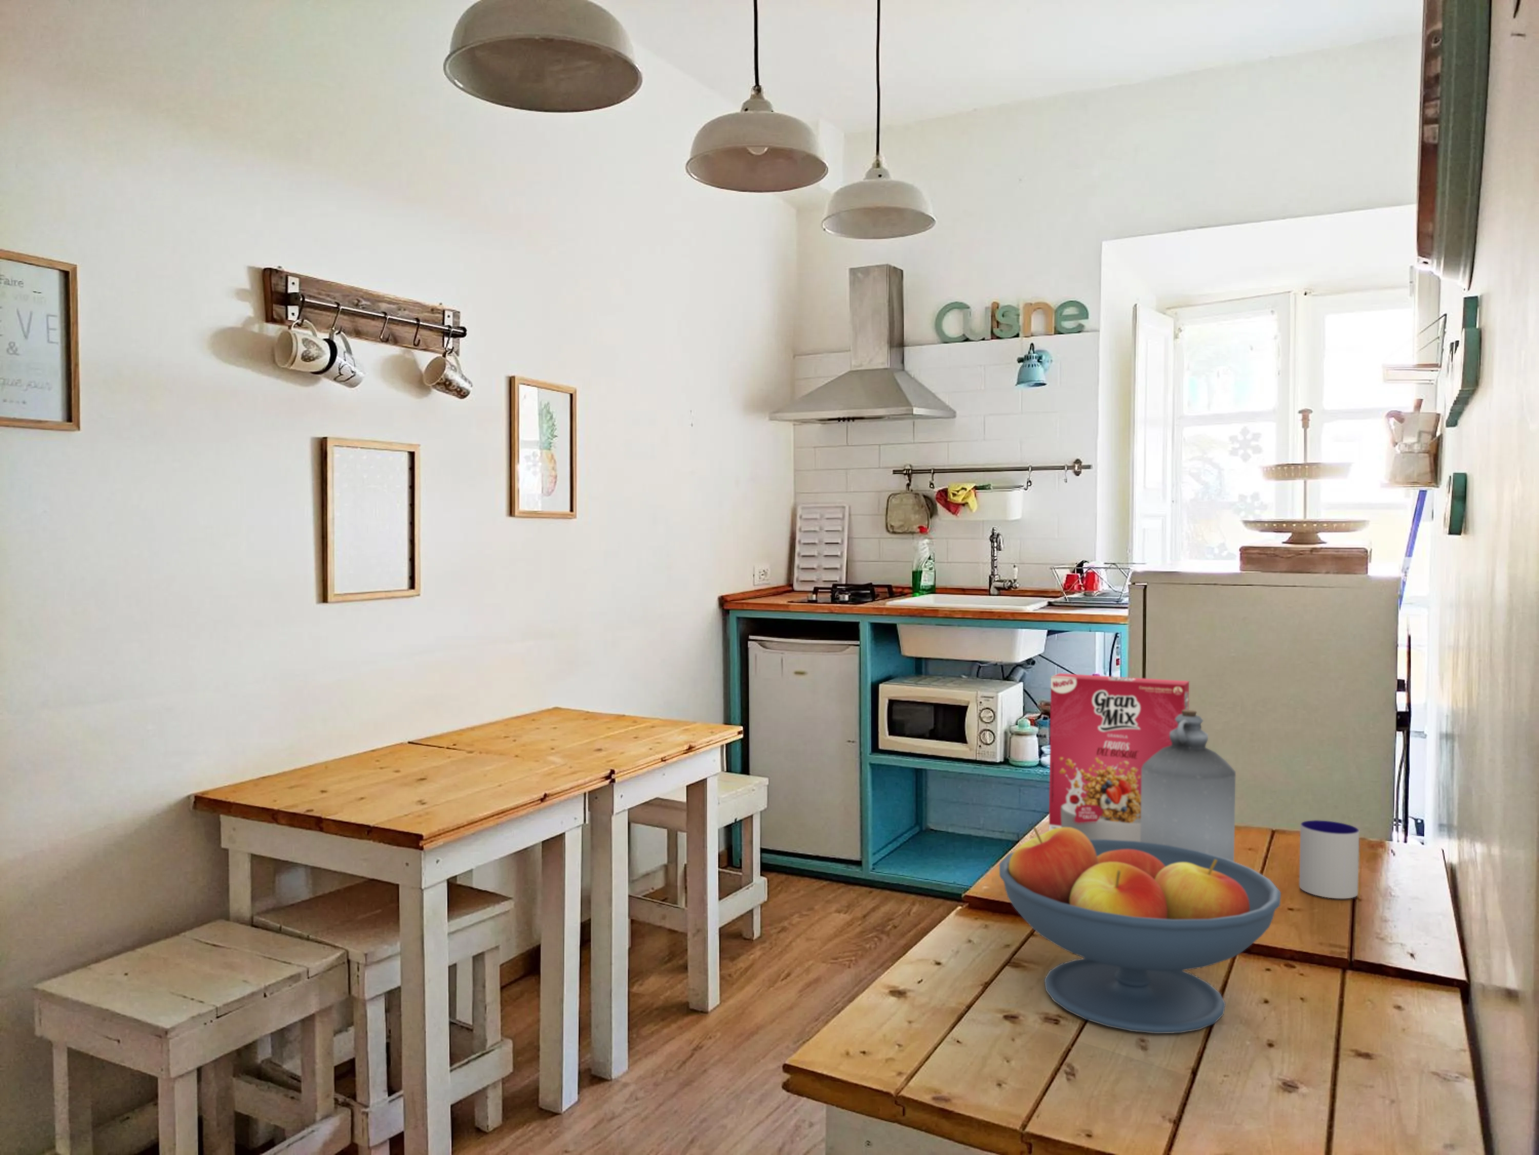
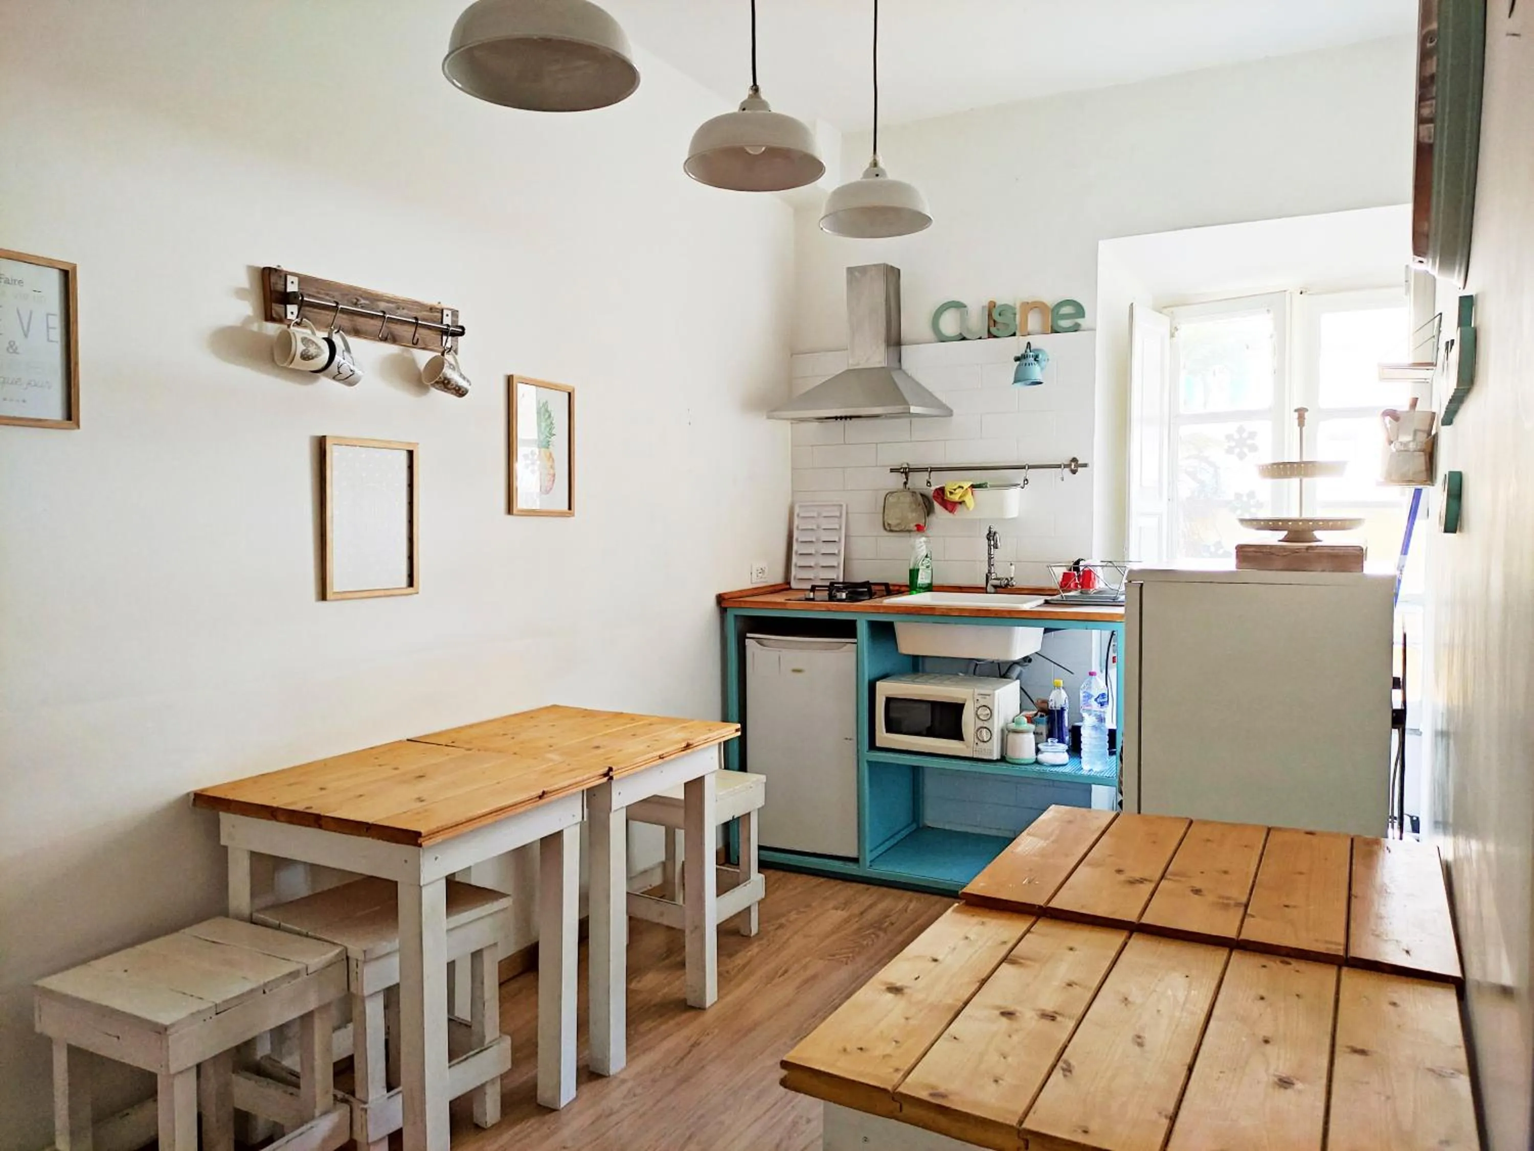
- bottle [1141,710,1237,861]
- fruit bowl [999,826,1282,1034]
- mug [1299,820,1359,899]
- cereal box [1049,673,1189,842]
